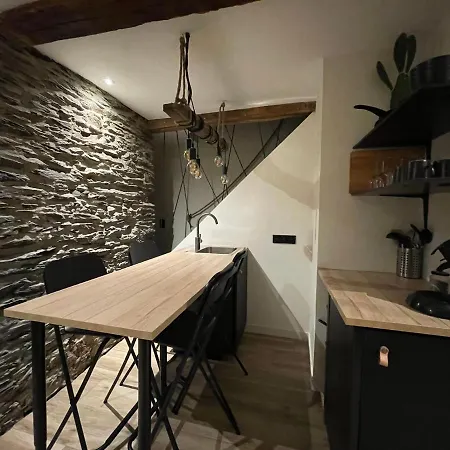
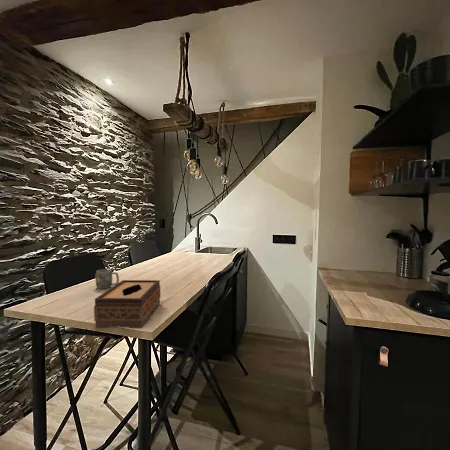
+ mug [94,268,120,290]
+ tissue box [93,279,161,329]
